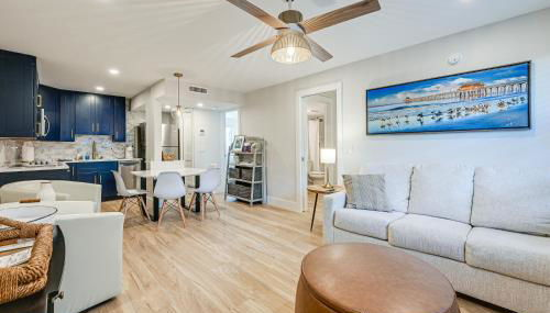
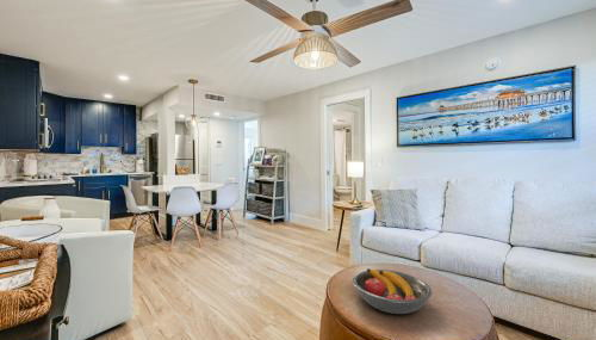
+ fruit bowl [352,267,433,315]
